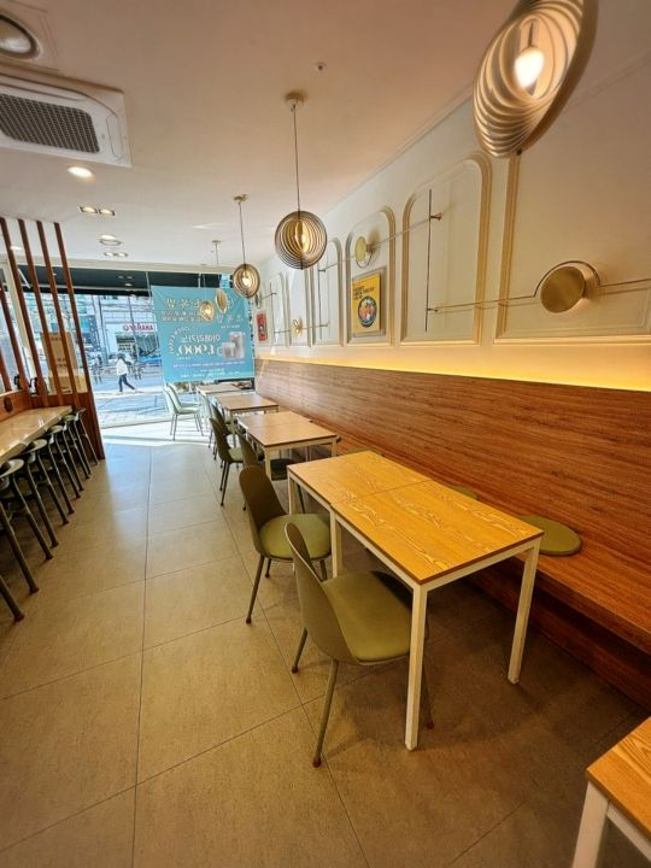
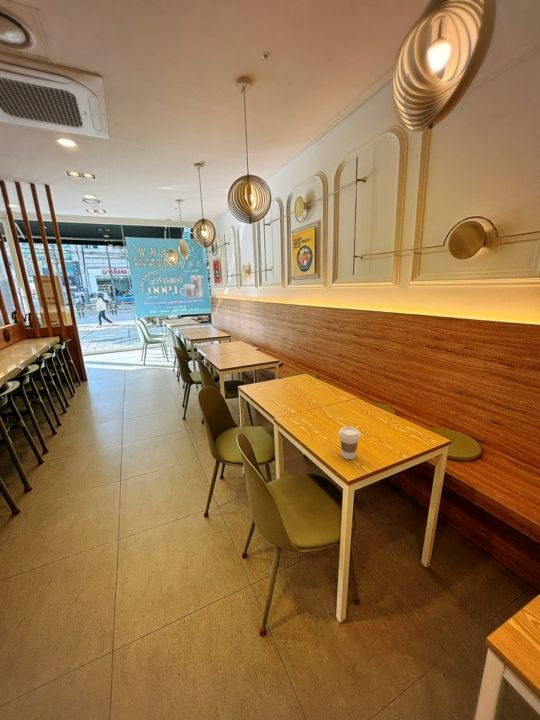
+ coffee cup [338,426,361,460]
